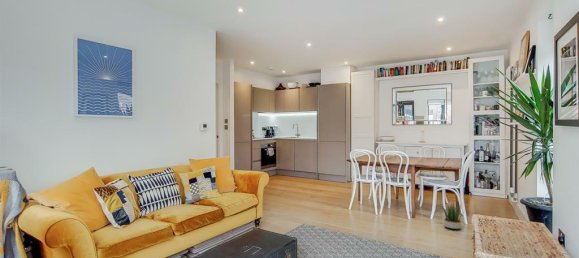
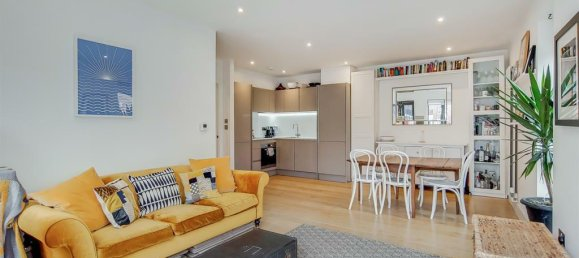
- potted plant [440,200,465,230]
